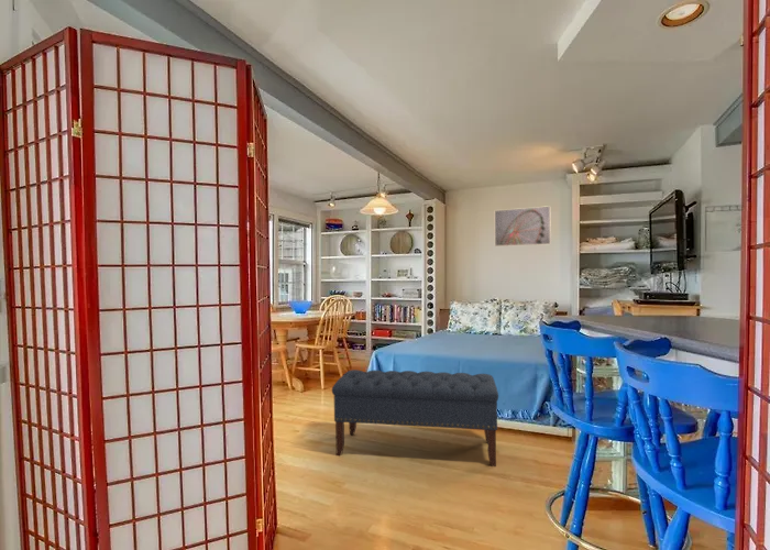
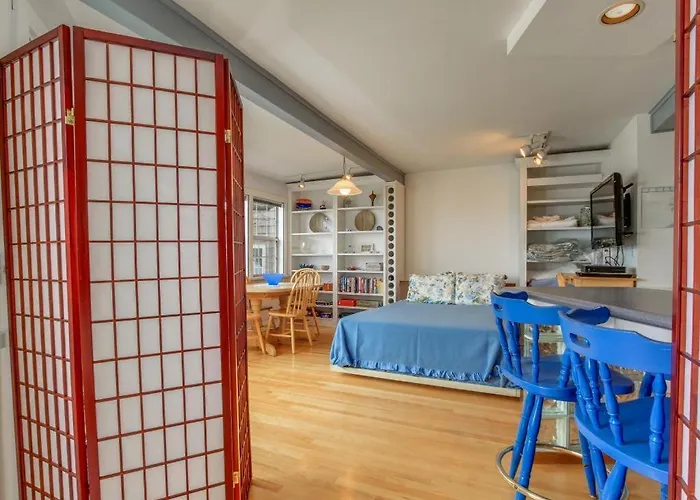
- bench [331,369,499,468]
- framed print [494,205,552,248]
